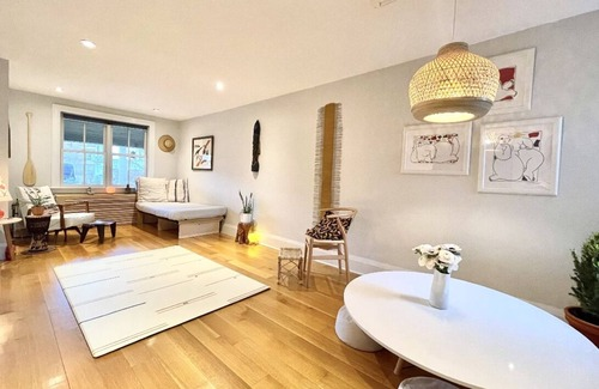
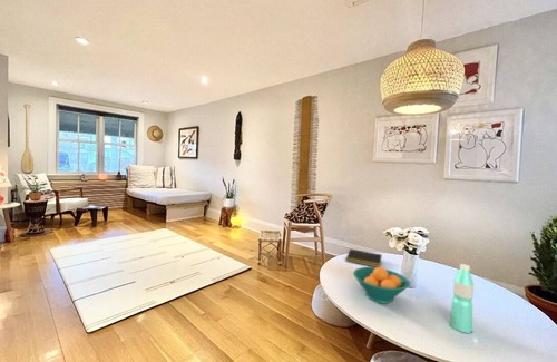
+ water bottle [449,263,475,334]
+ fruit bowl [352,266,411,304]
+ notepad [344,248,383,267]
